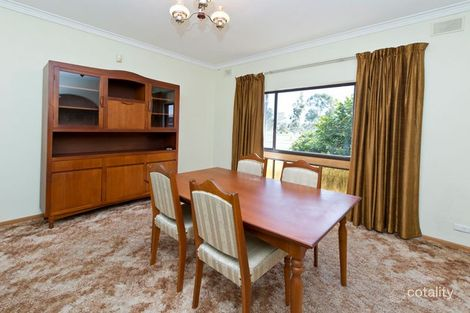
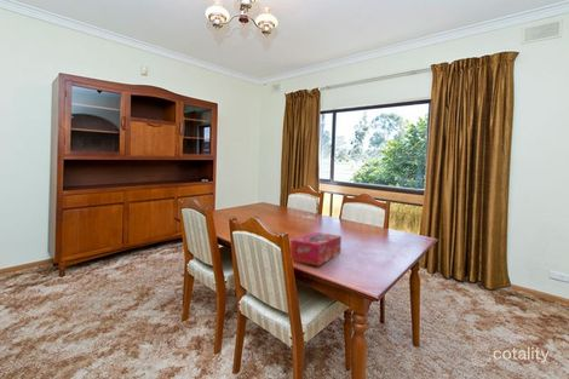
+ tissue box [289,231,343,268]
